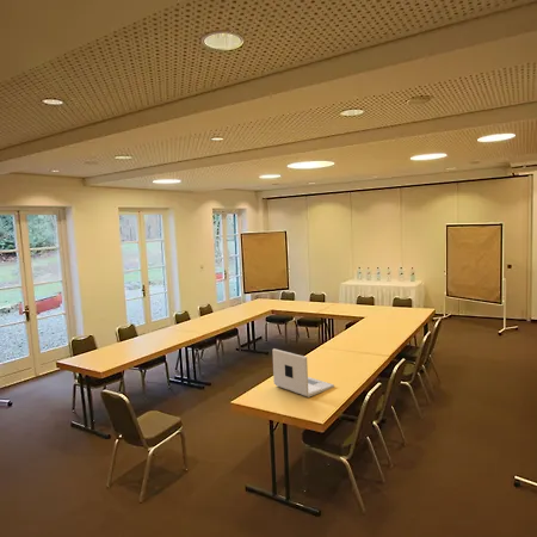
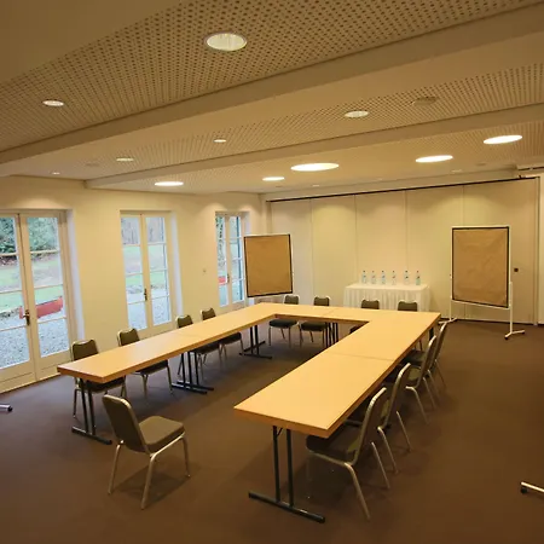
- laptop [271,347,335,399]
